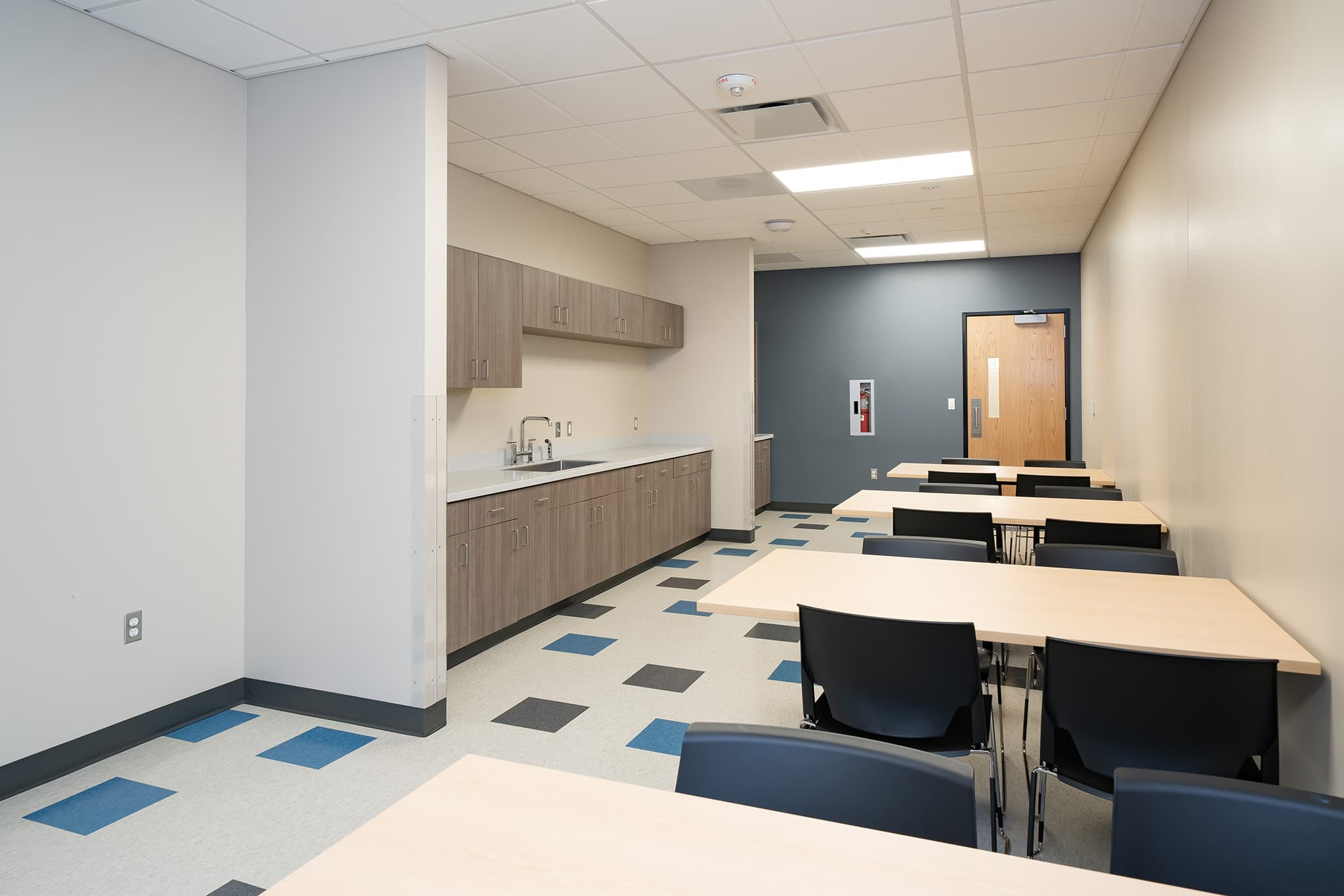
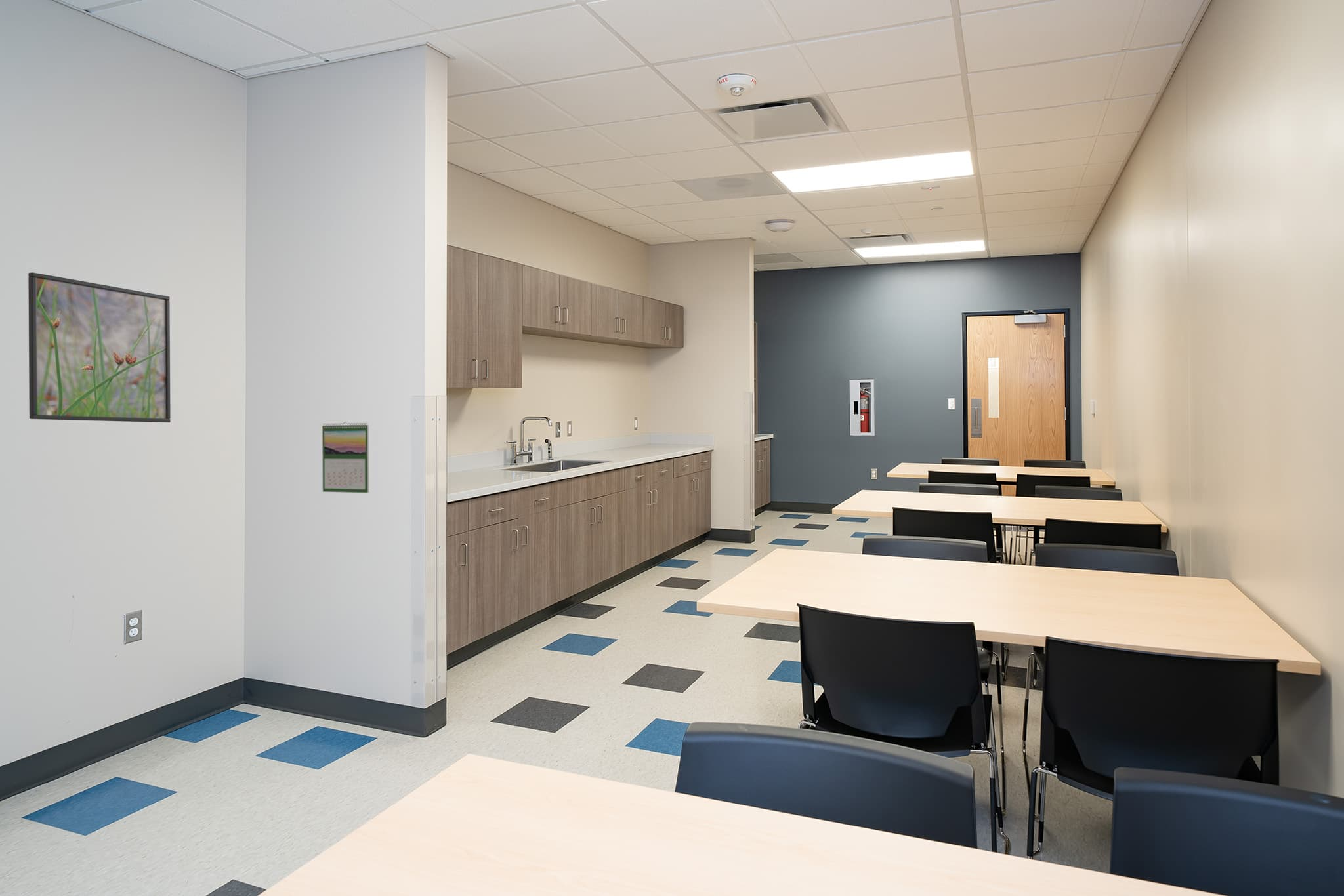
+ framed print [28,272,171,423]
+ calendar [322,421,369,493]
